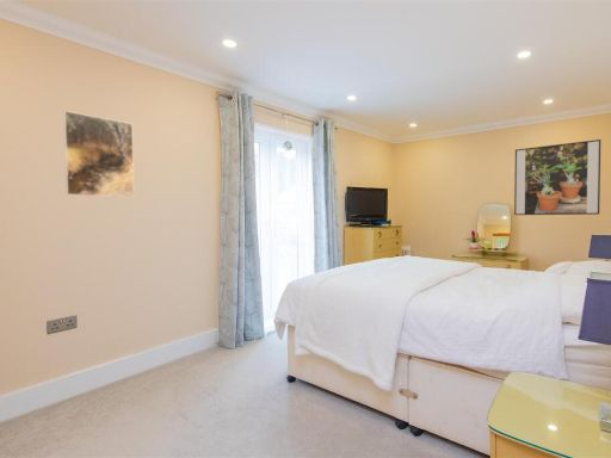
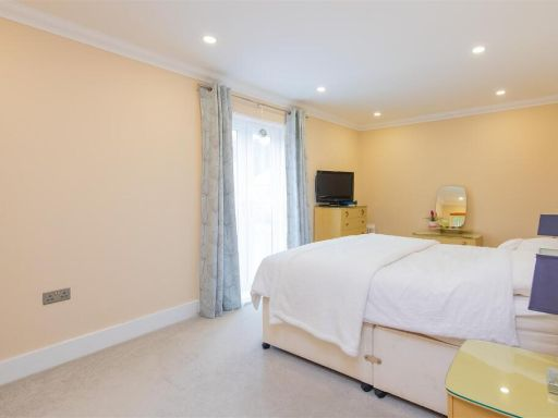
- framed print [62,110,136,198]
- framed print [513,138,601,216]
